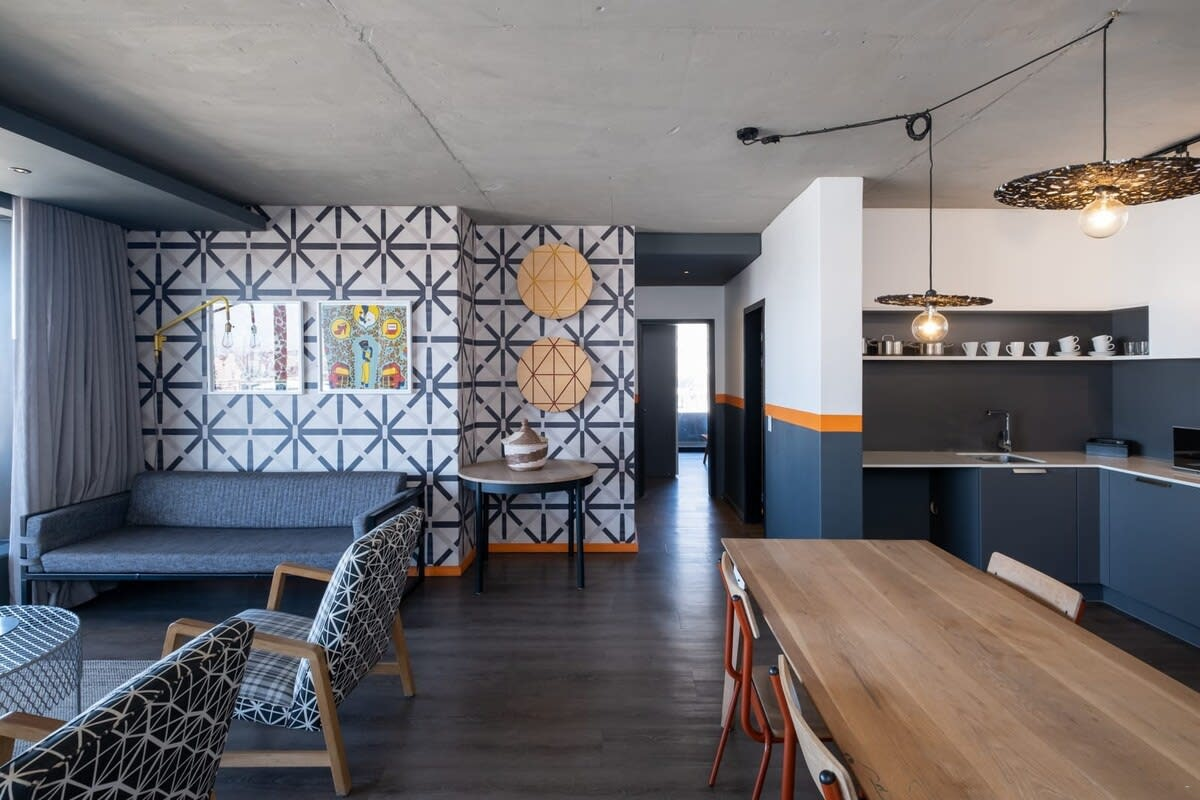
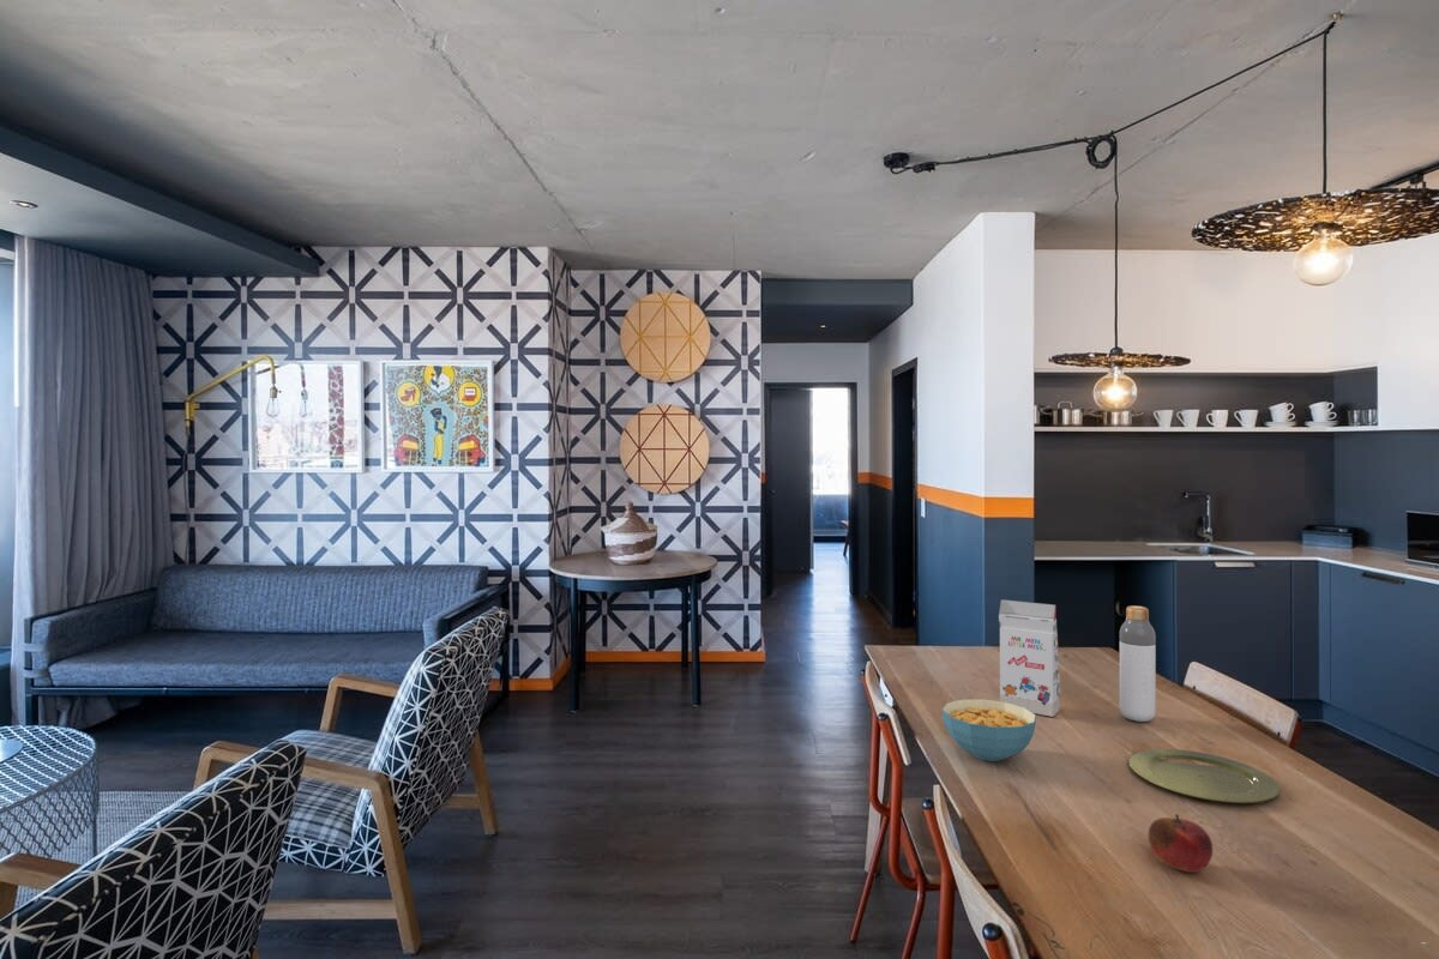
+ bottle [1119,605,1157,723]
+ gift box [998,598,1062,718]
+ cereal bowl [941,698,1037,762]
+ plate [1128,748,1281,804]
+ fruit [1148,813,1214,874]
